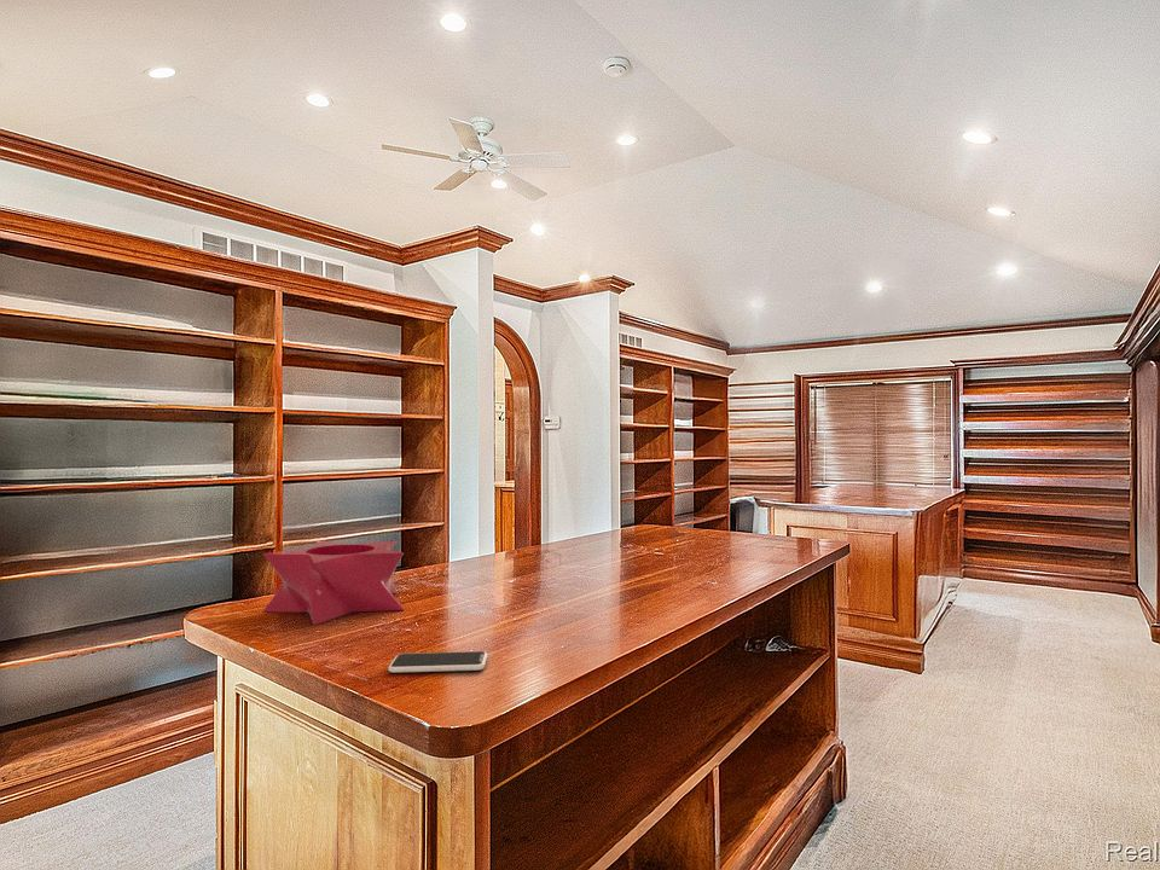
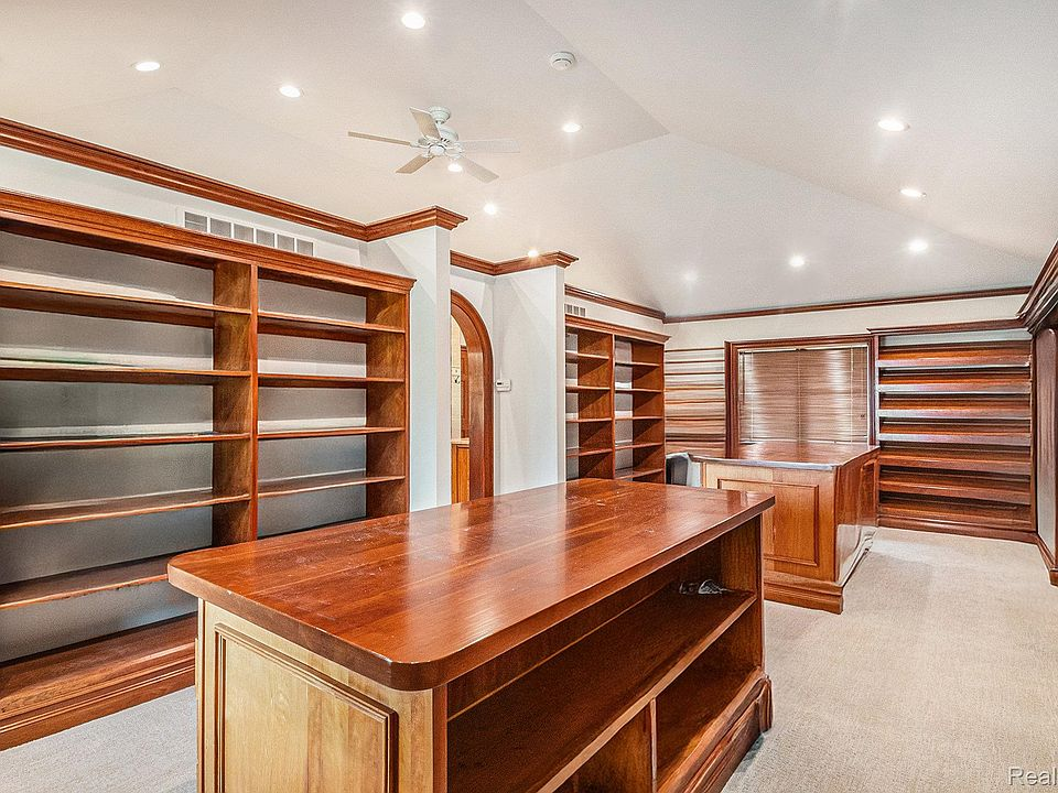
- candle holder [262,540,406,626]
- smartphone [387,650,488,674]
